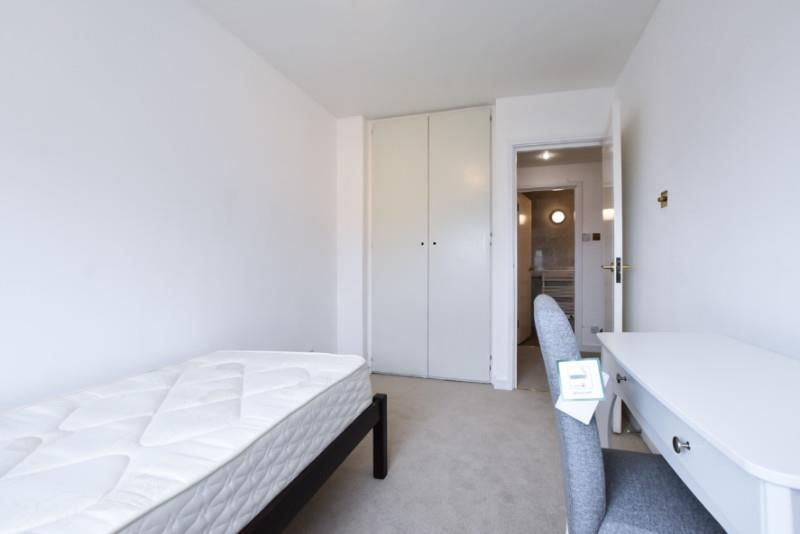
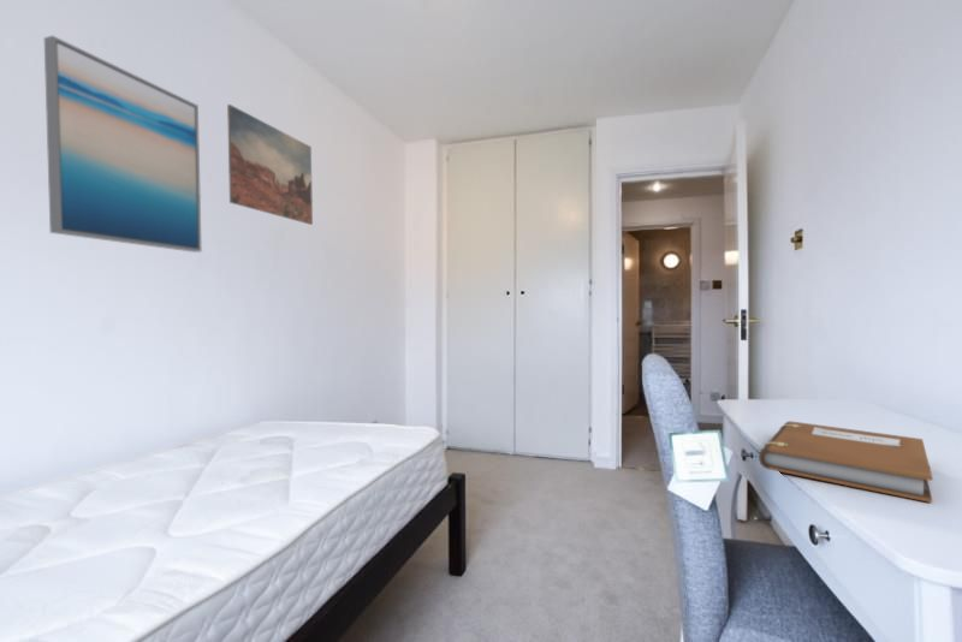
+ wall art [43,35,203,254]
+ notebook [758,421,933,504]
+ wall art [226,103,314,226]
